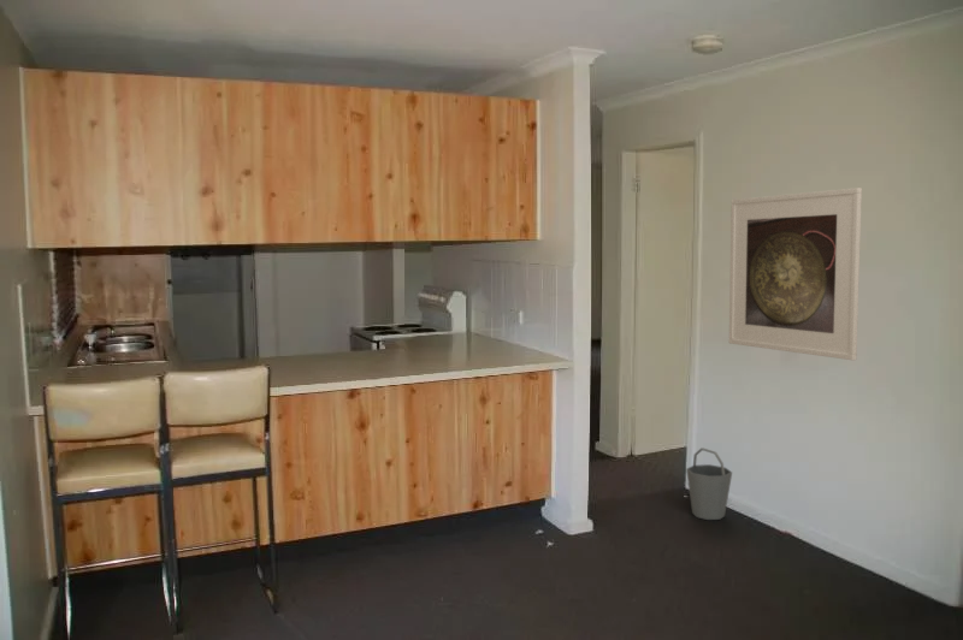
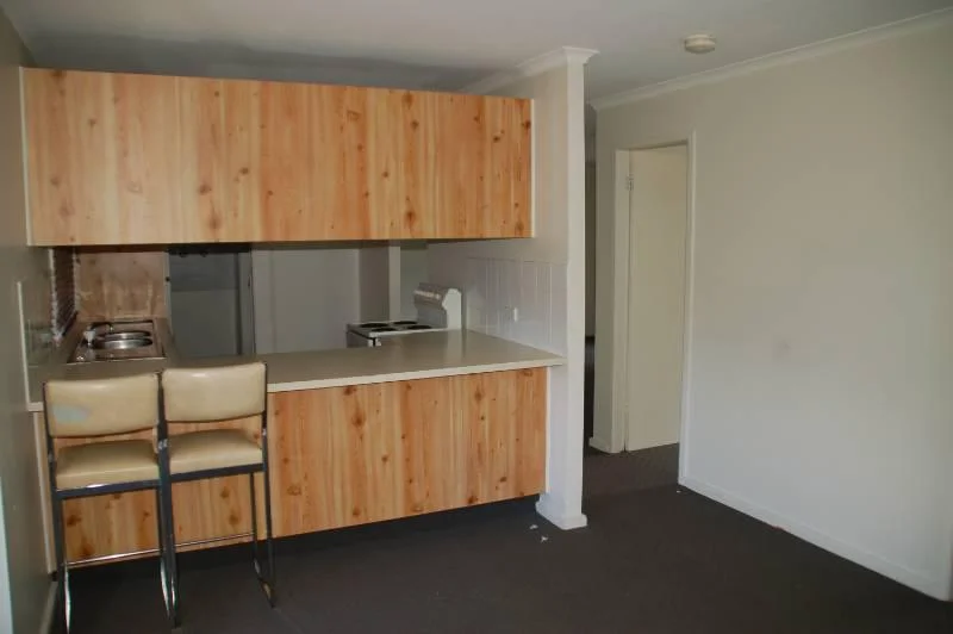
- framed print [728,186,863,361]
- bucket [685,446,733,521]
